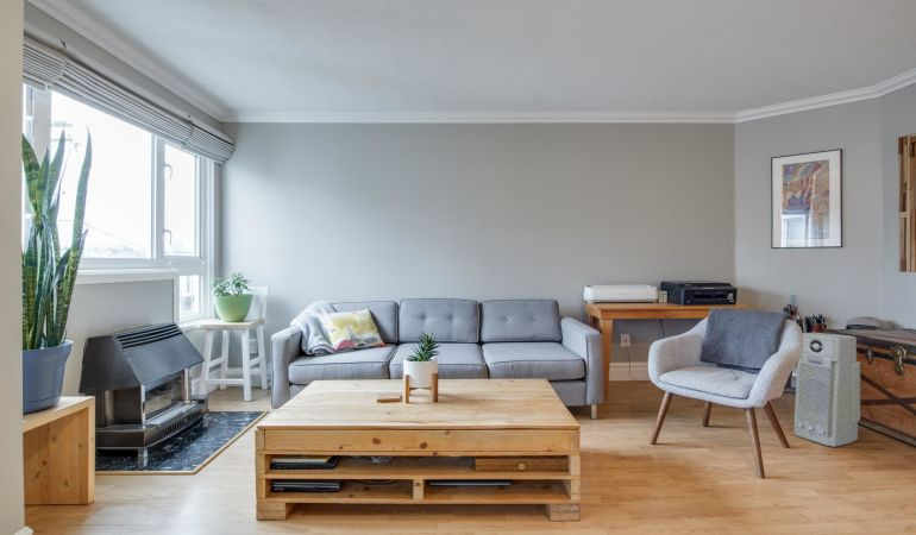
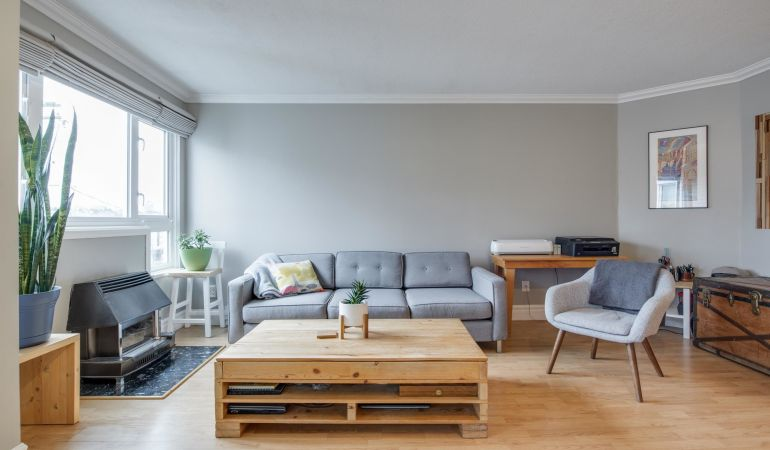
- air purifier [792,332,861,448]
